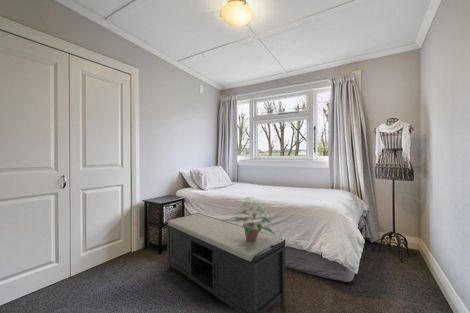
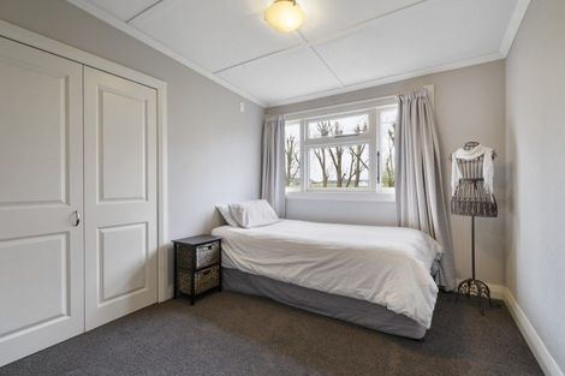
- bench [165,212,288,313]
- potted plant [229,195,276,242]
